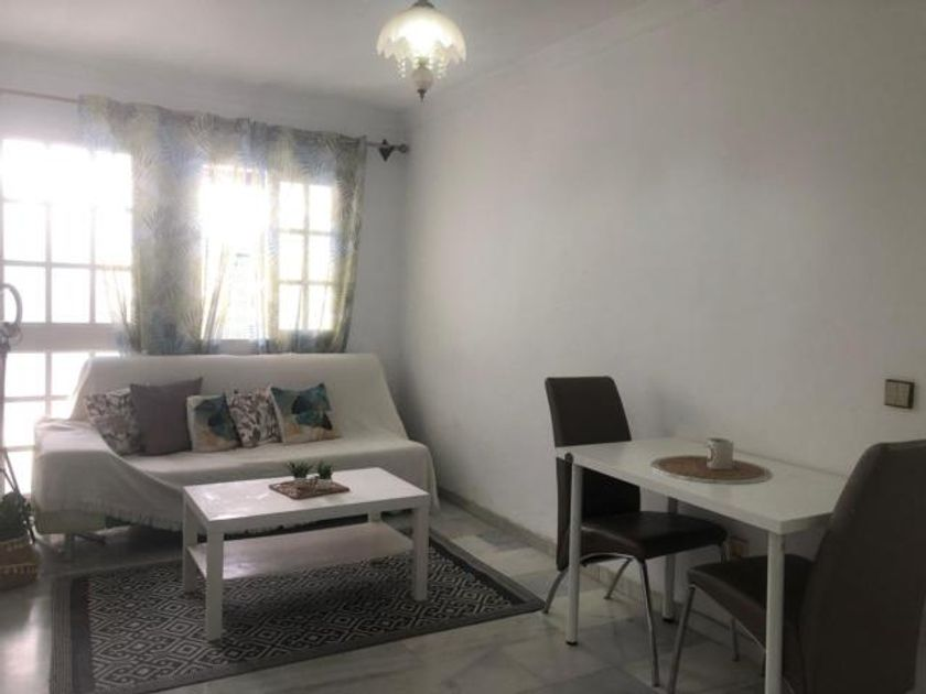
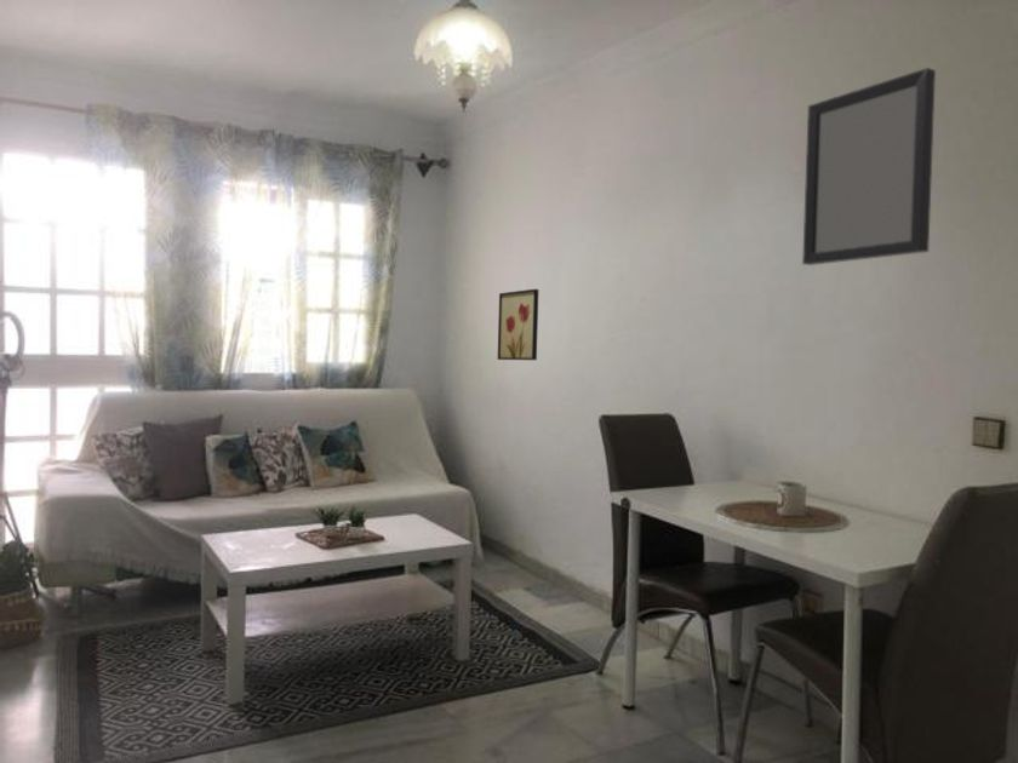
+ home mirror [801,67,937,266]
+ wall art [497,288,539,361]
